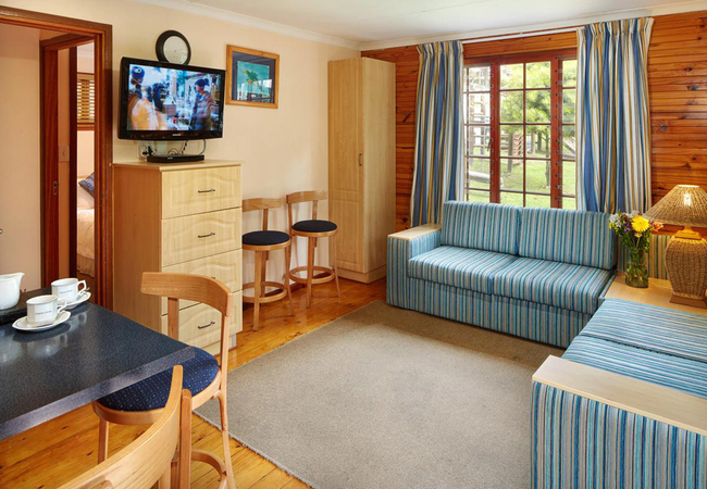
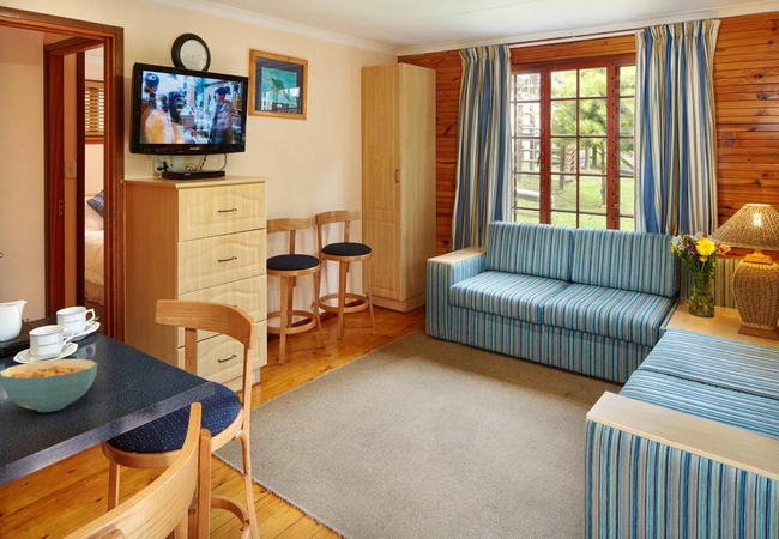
+ cereal bowl [0,358,98,413]
